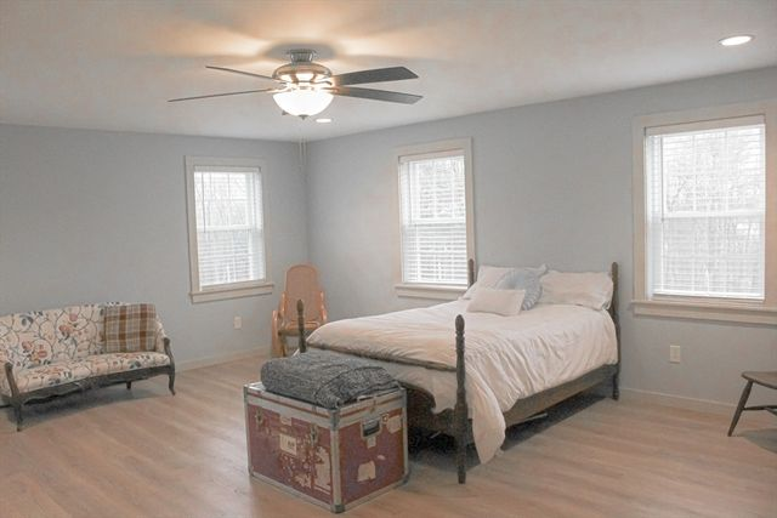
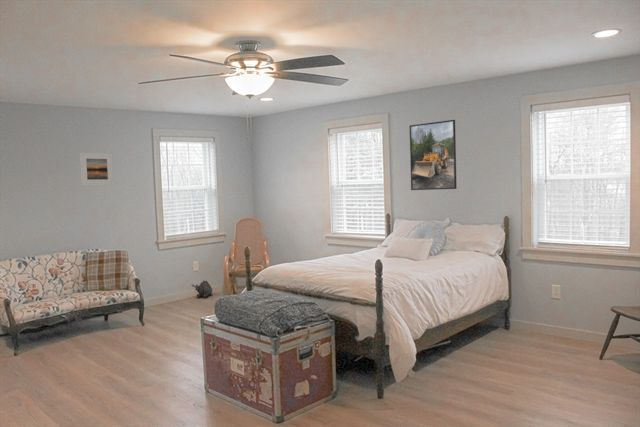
+ plush toy [191,280,213,298]
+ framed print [408,119,457,191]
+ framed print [79,152,115,186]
